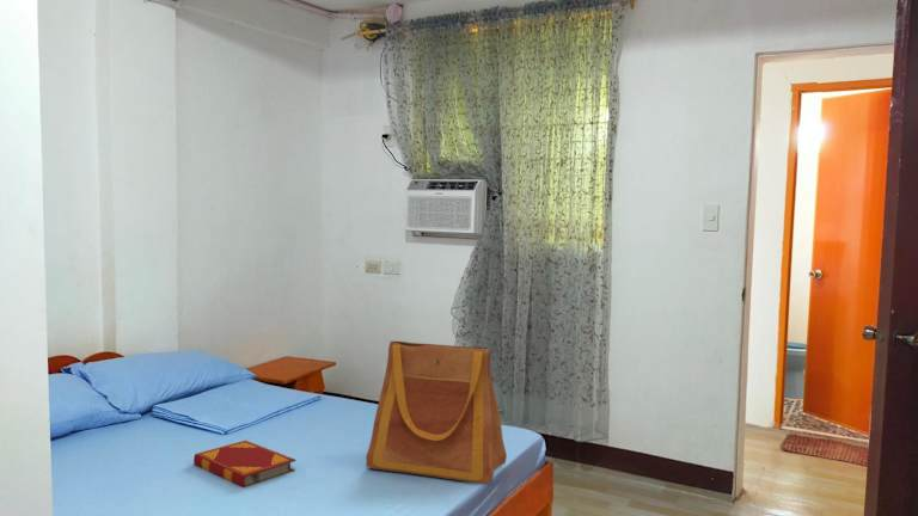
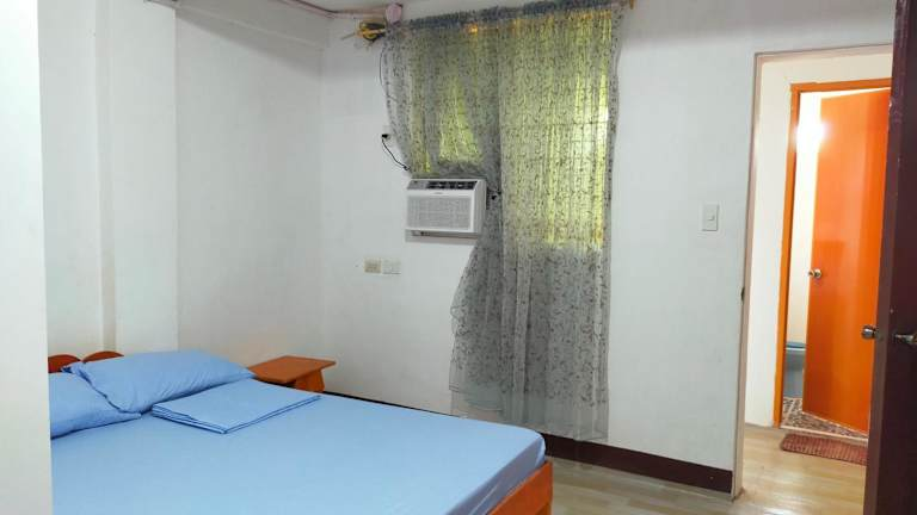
- hardback book [192,440,296,489]
- tote bag [365,340,508,485]
